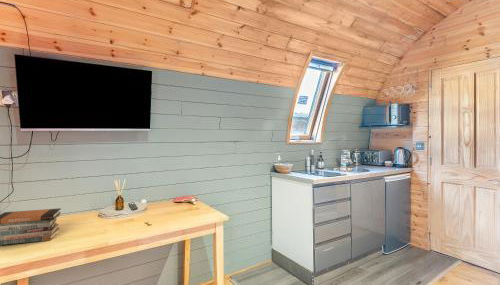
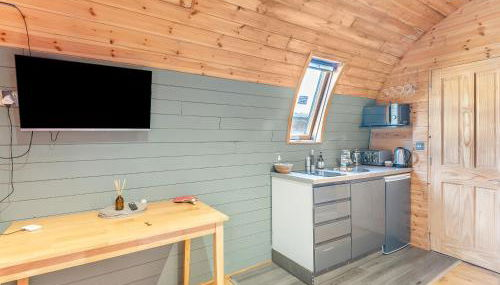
- book stack [0,207,62,246]
